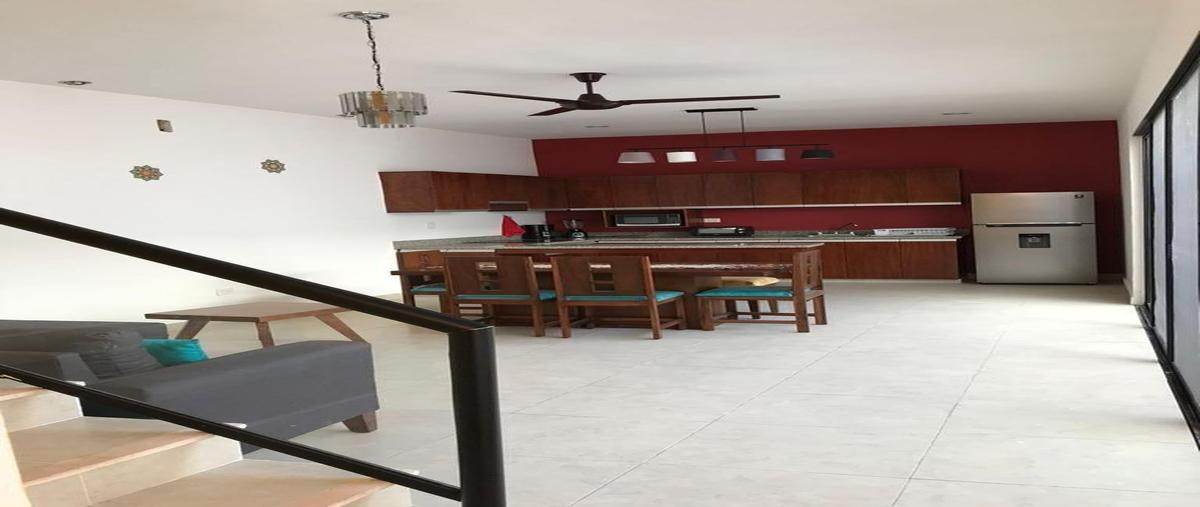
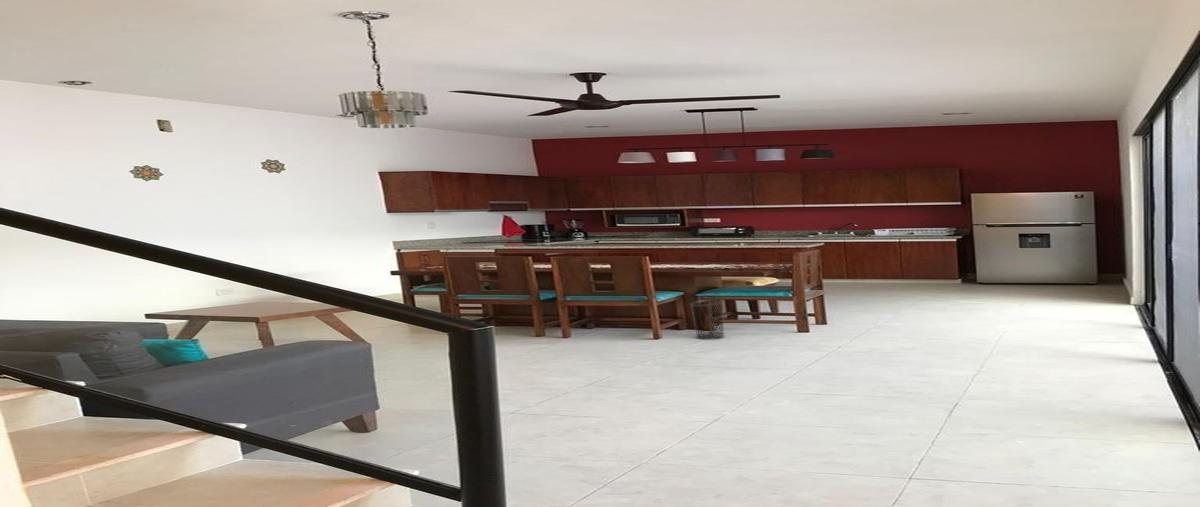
+ waste bin [689,298,726,341]
